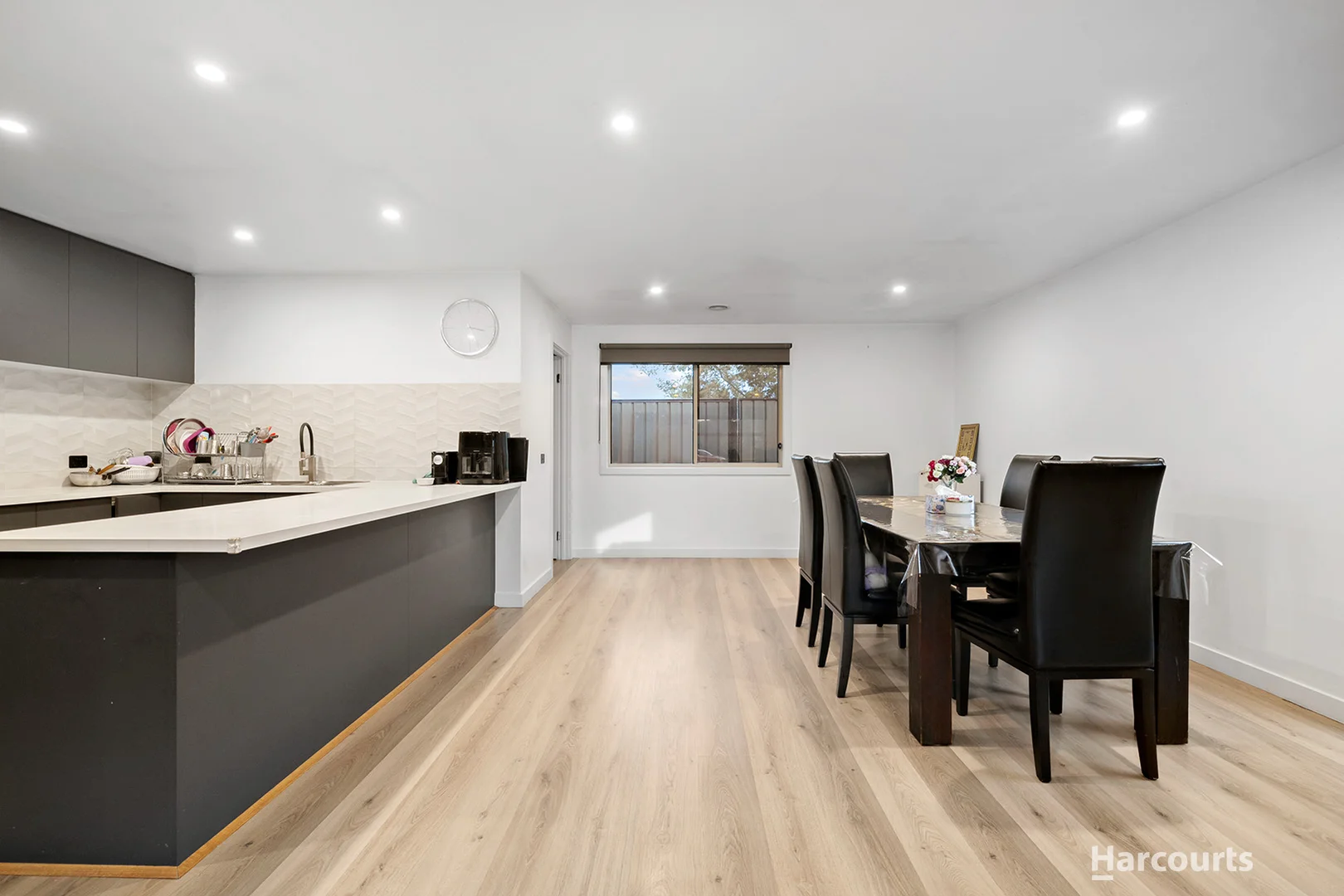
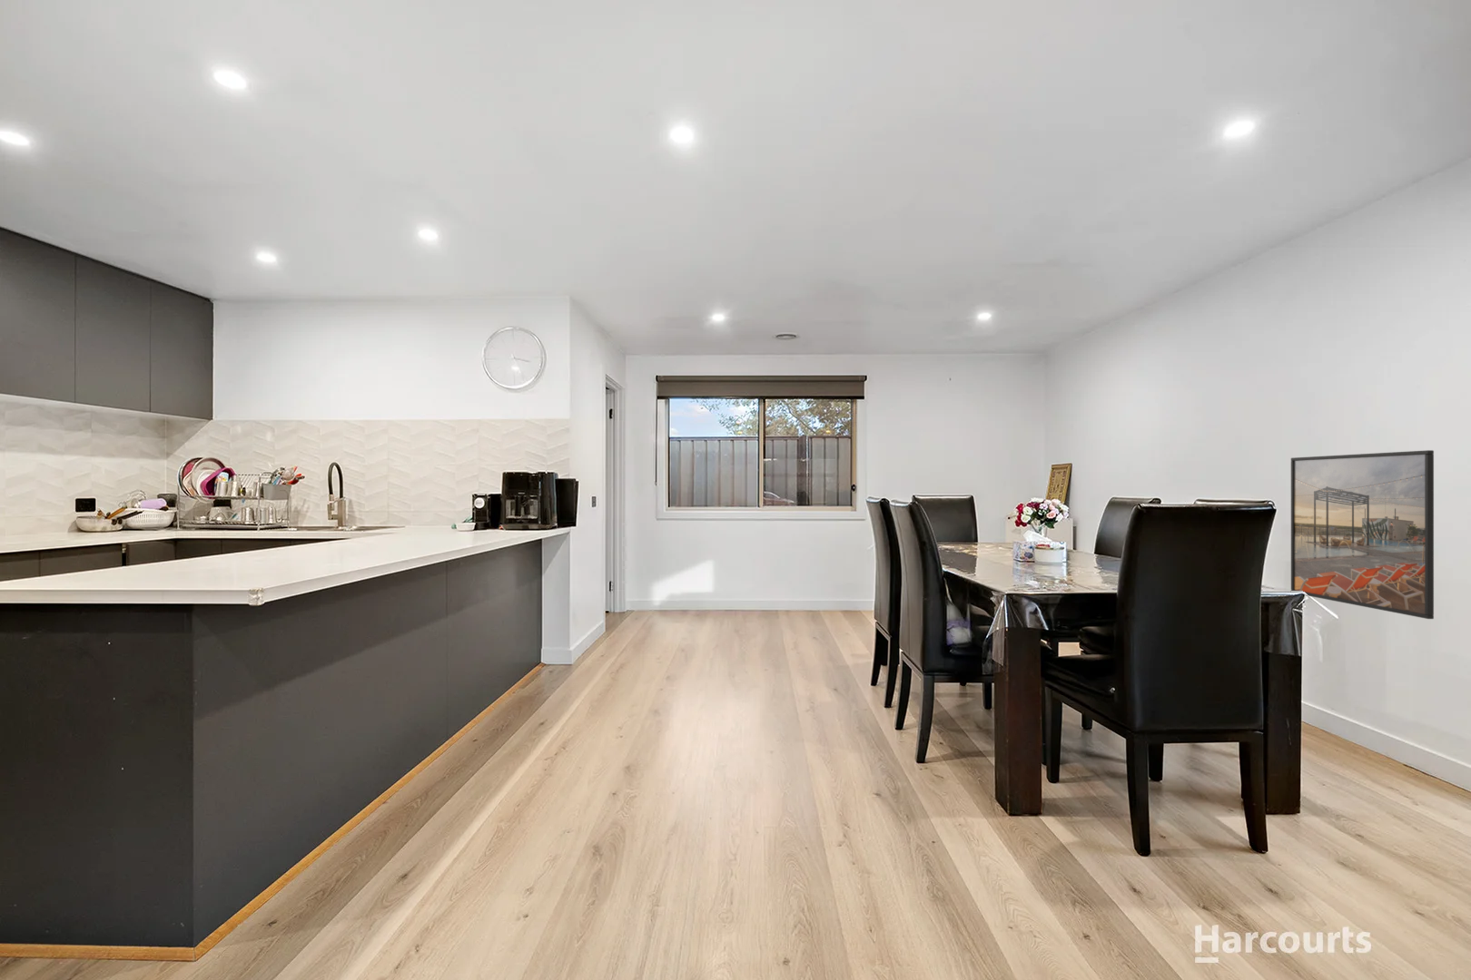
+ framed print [1290,450,1435,620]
